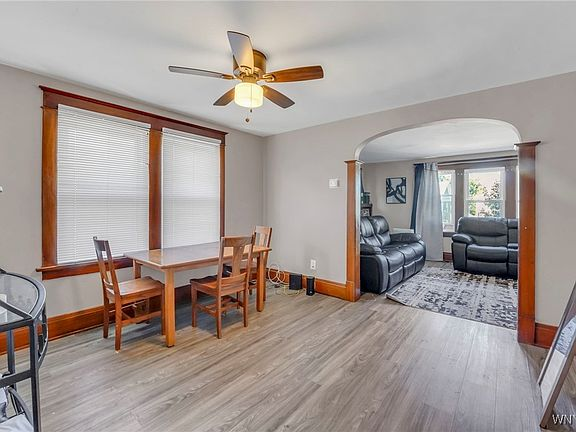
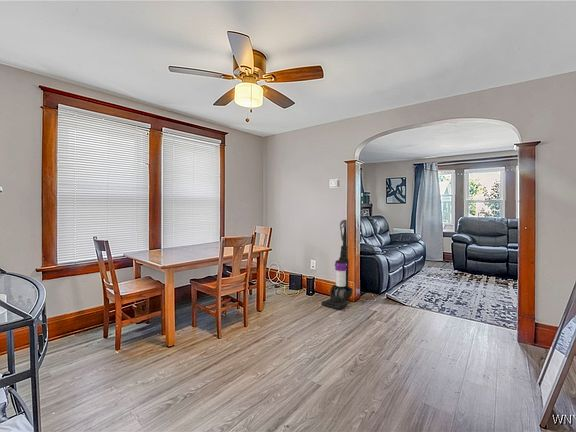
+ vacuum cleaner [320,219,354,310]
